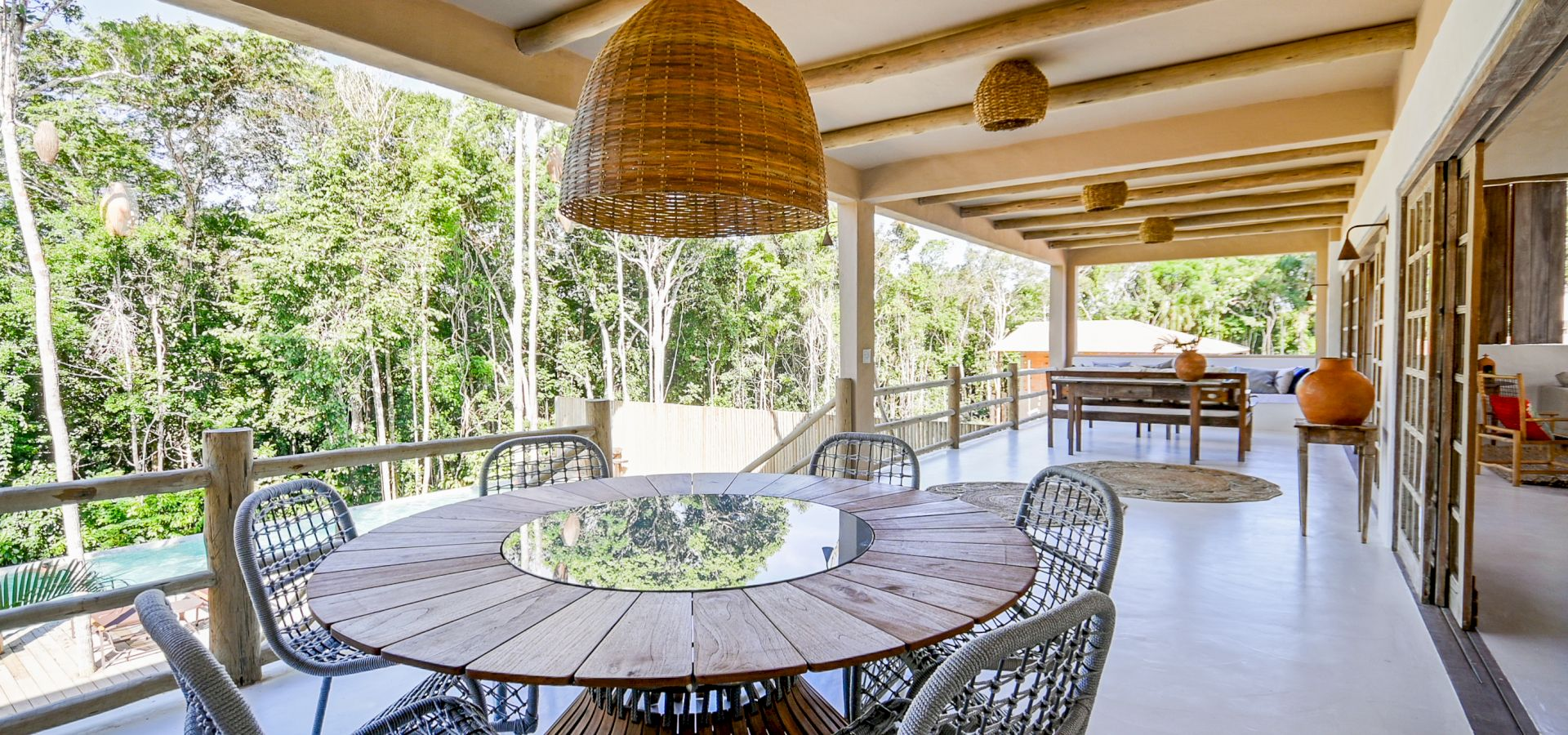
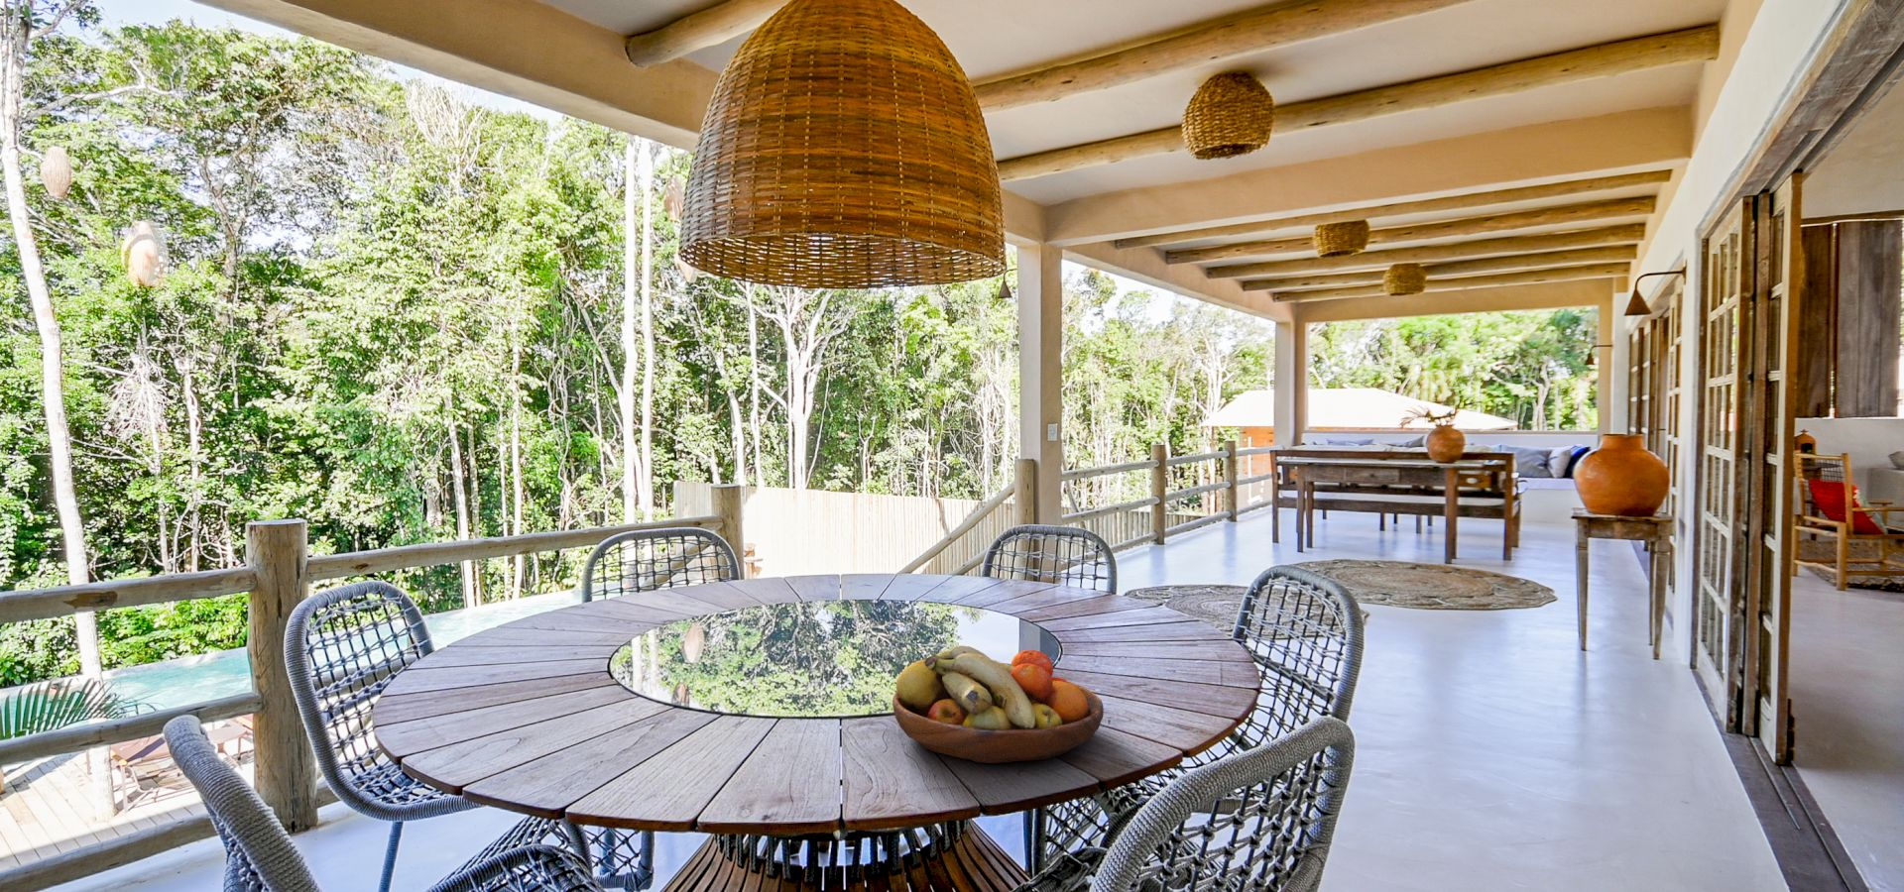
+ fruit bowl [891,644,1105,765]
